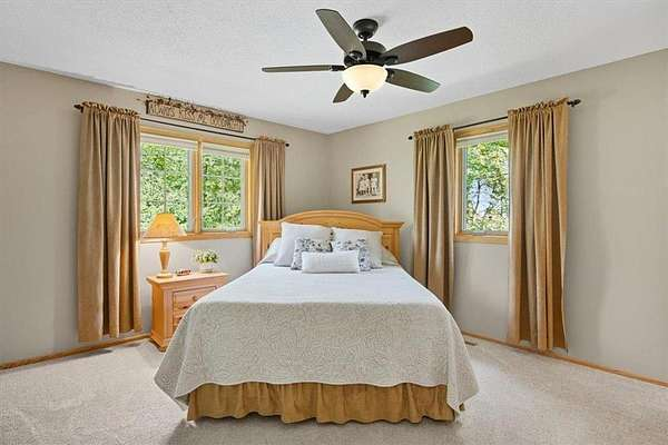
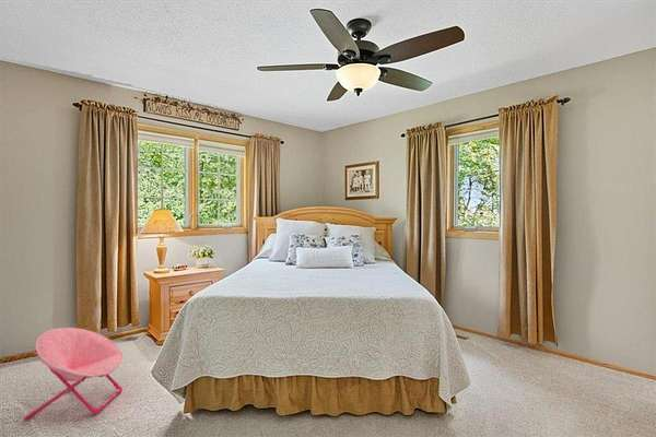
+ chair [23,327,124,422]
